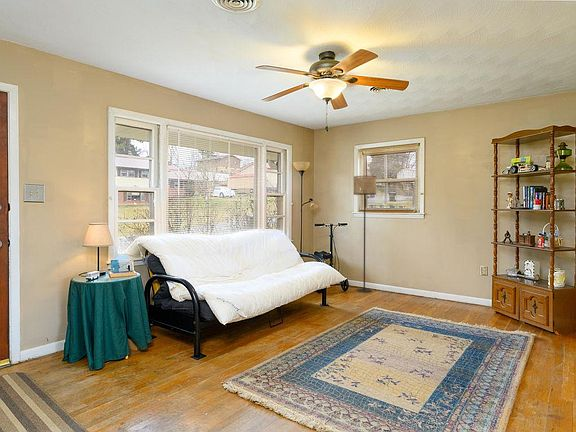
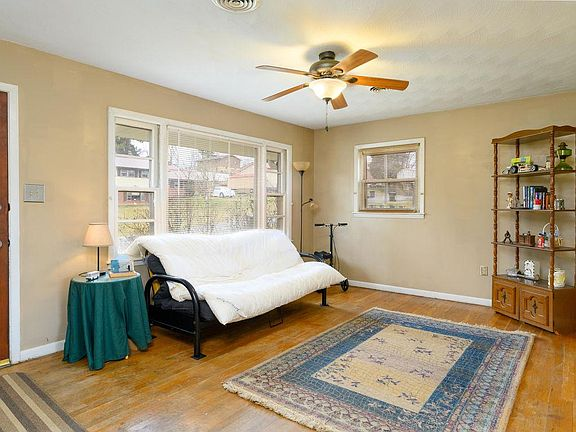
- floor lamp [353,175,377,293]
